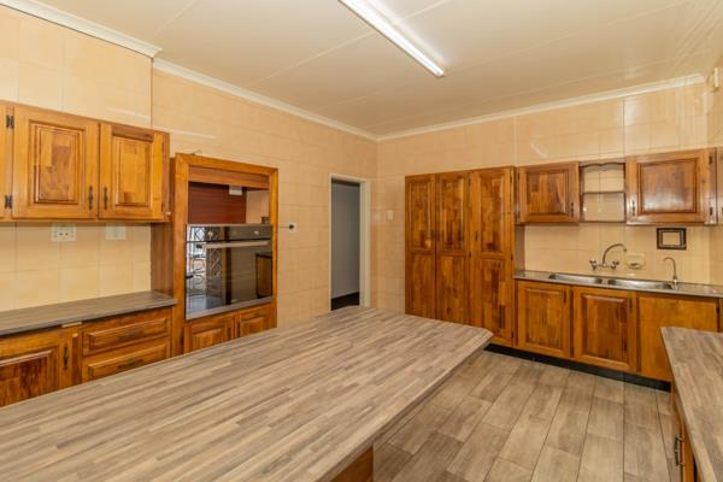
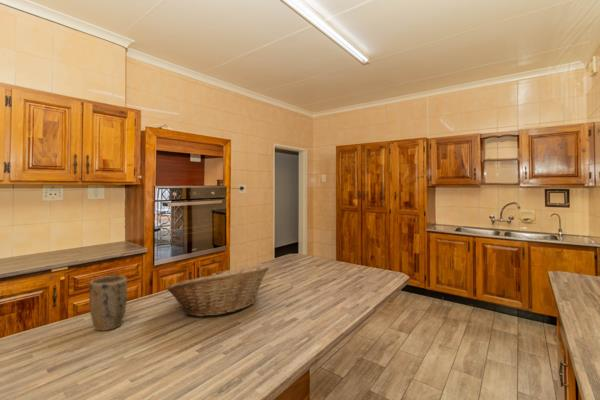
+ plant pot [88,275,128,332]
+ fruit basket [165,264,270,318]
